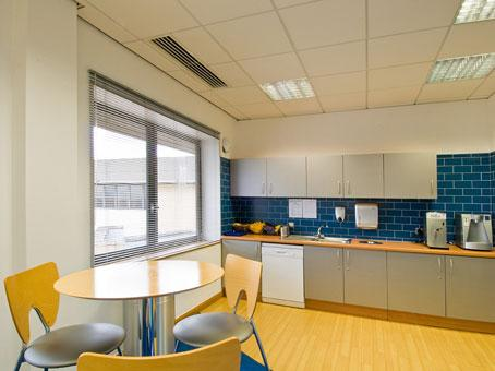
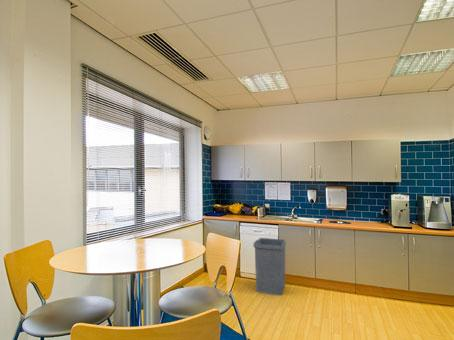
+ trash bin [252,237,287,296]
